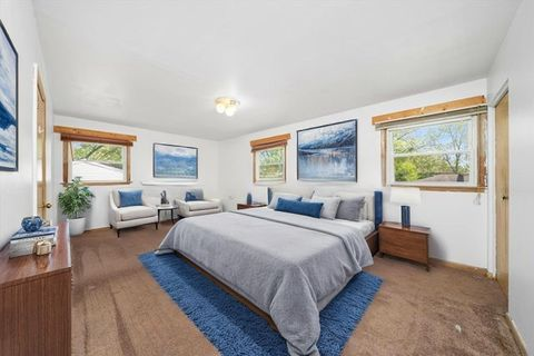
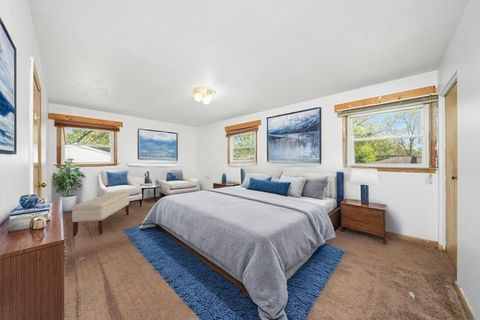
+ bench [70,191,130,238]
